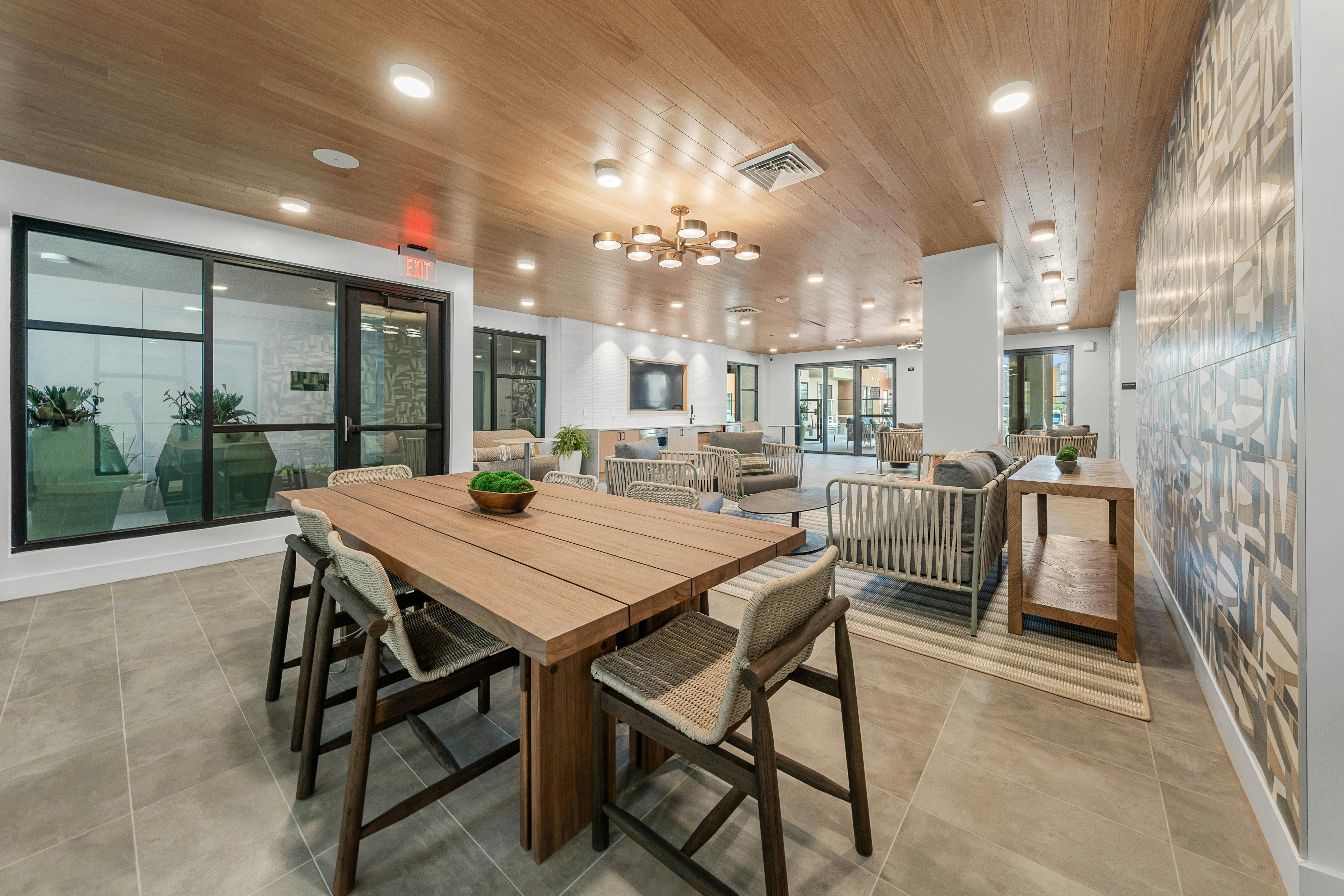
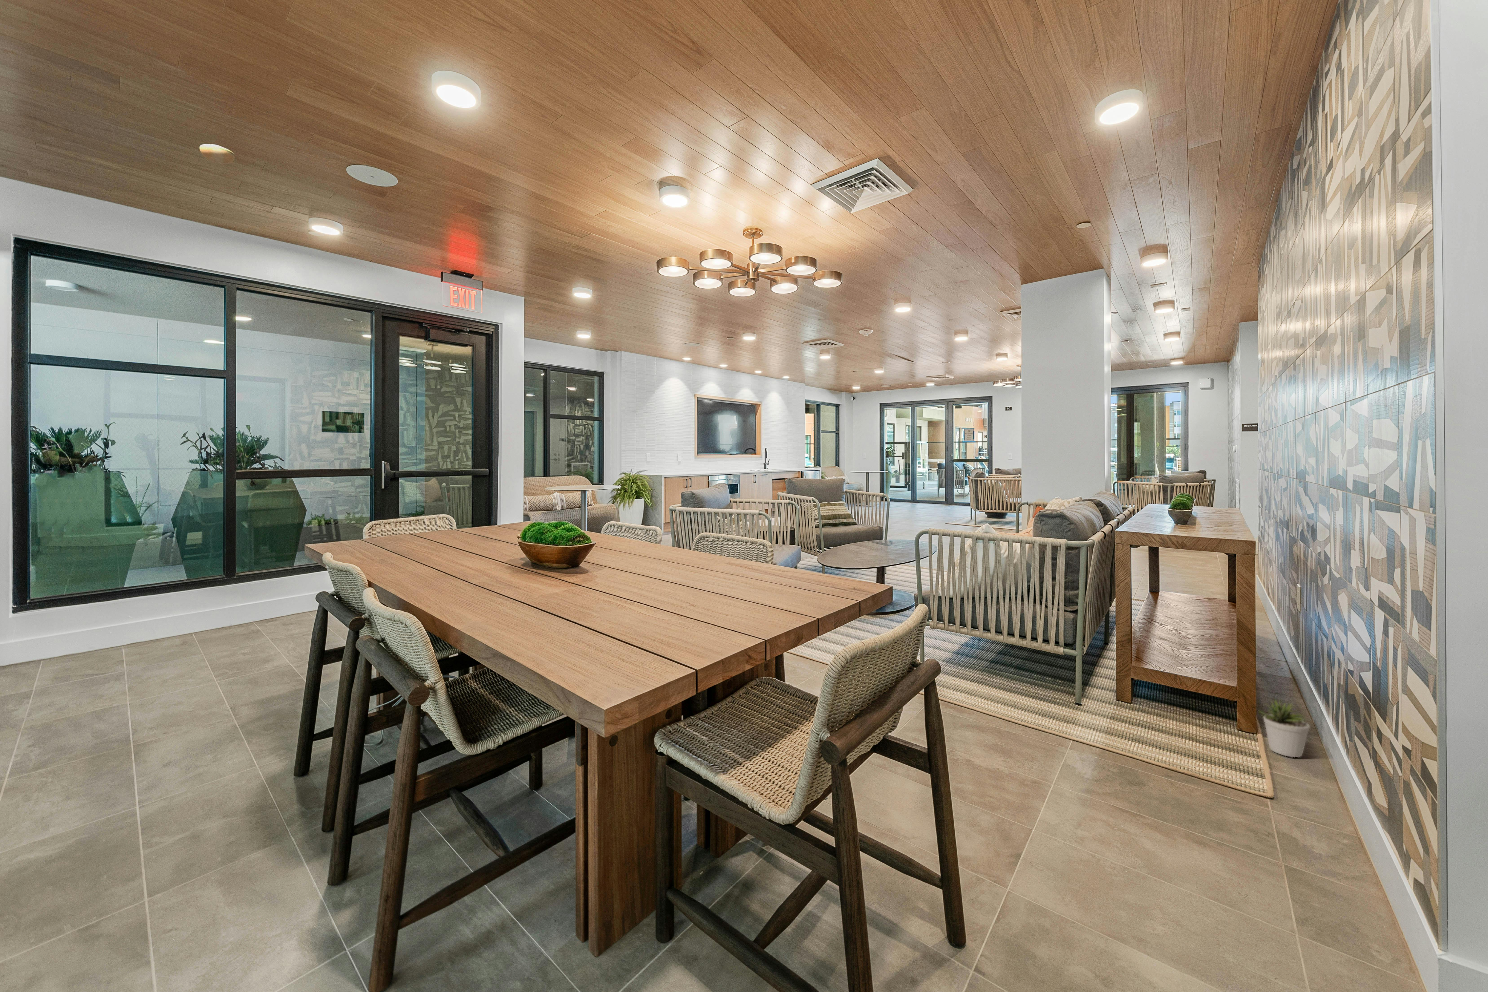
+ smoke detector [199,144,235,165]
+ potted plant [1259,698,1311,757]
